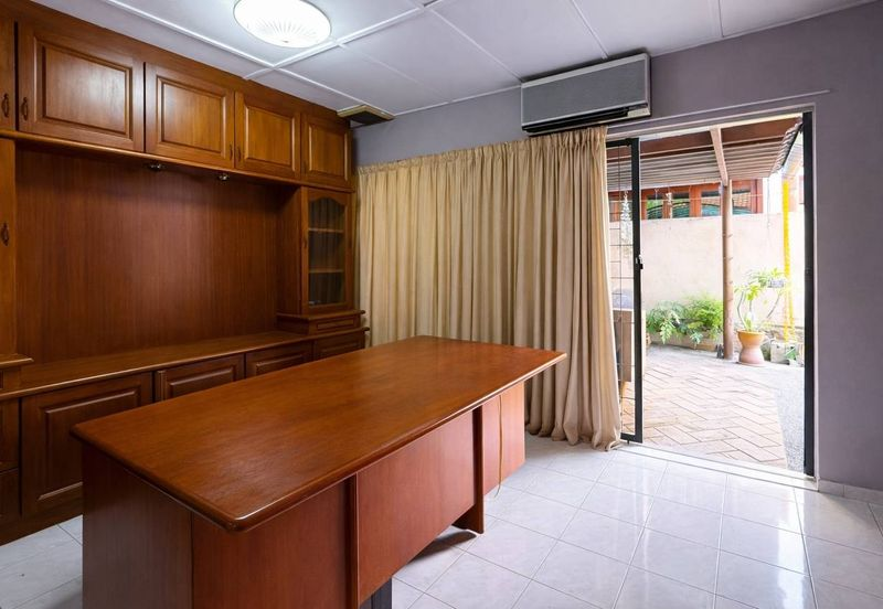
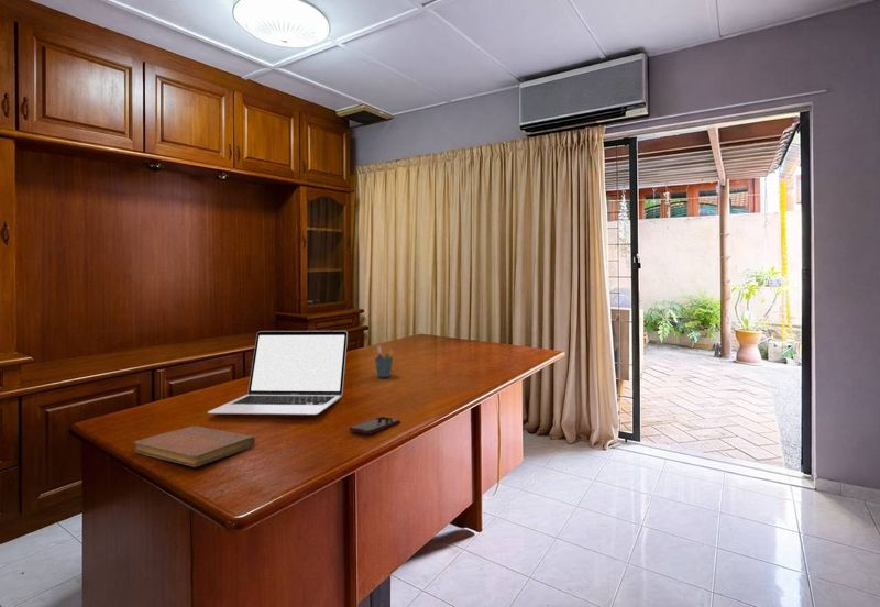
+ notebook [133,426,256,468]
+ laptop [207,330,349,416]
+ smartphone [349,416,402,435]
+ pen holder [374,345,395,378]
